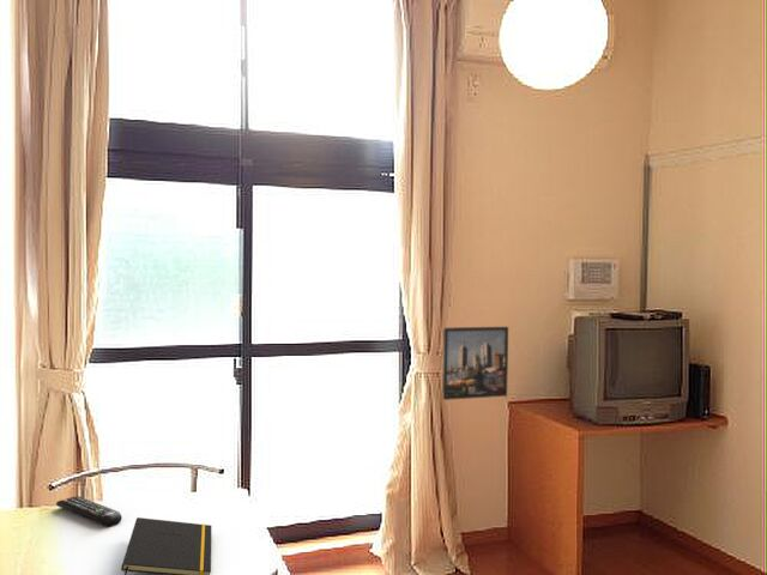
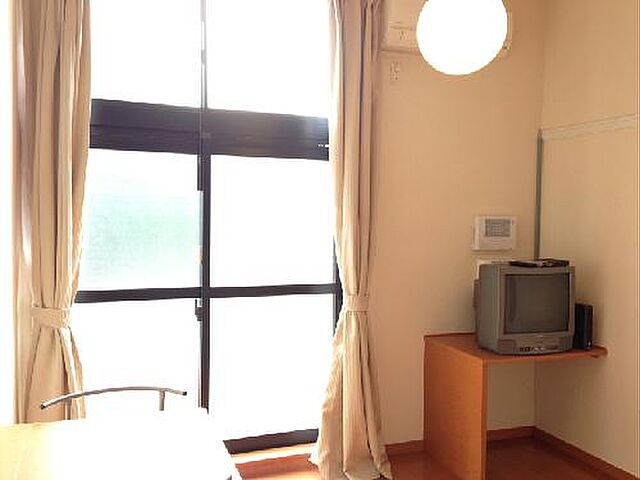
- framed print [441,326,509,401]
- notepad [120,516,212,575]
- remote control [55,495,122,528]
